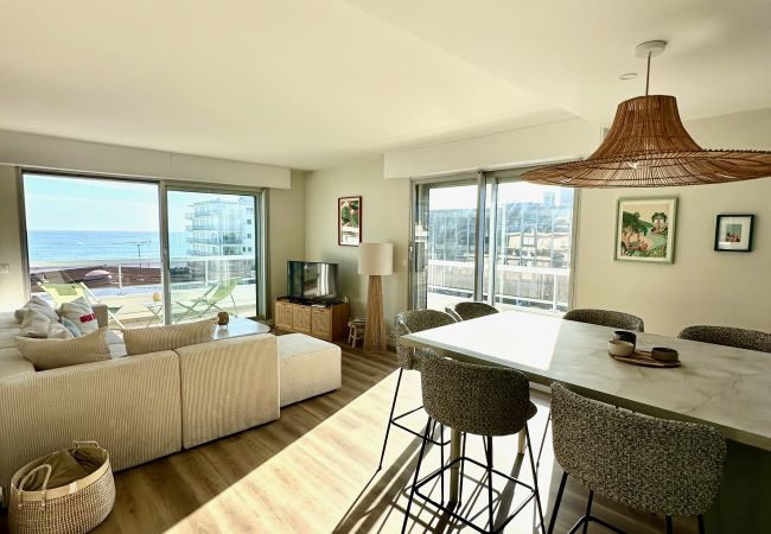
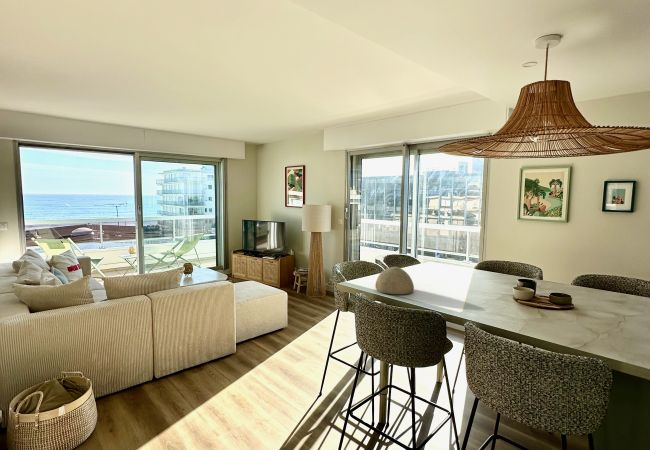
+ bowl [374,266,415,295]
